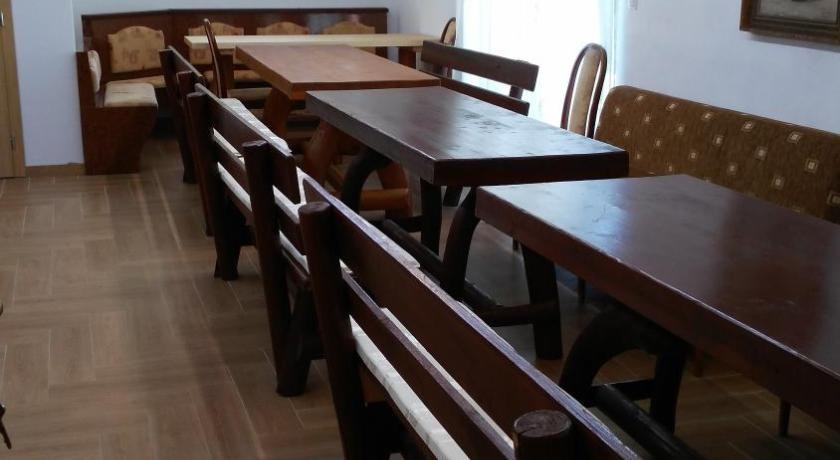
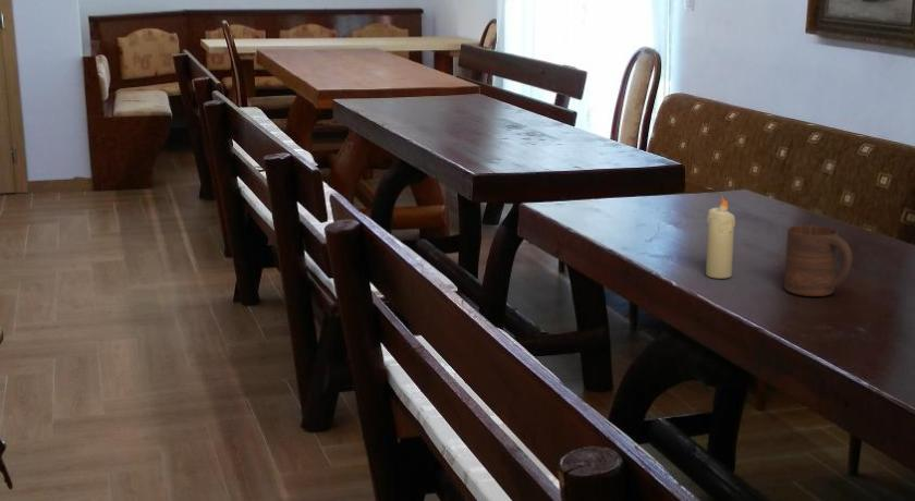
+ candle [705,195,736,280]
+ cup [783,224,853,297]
